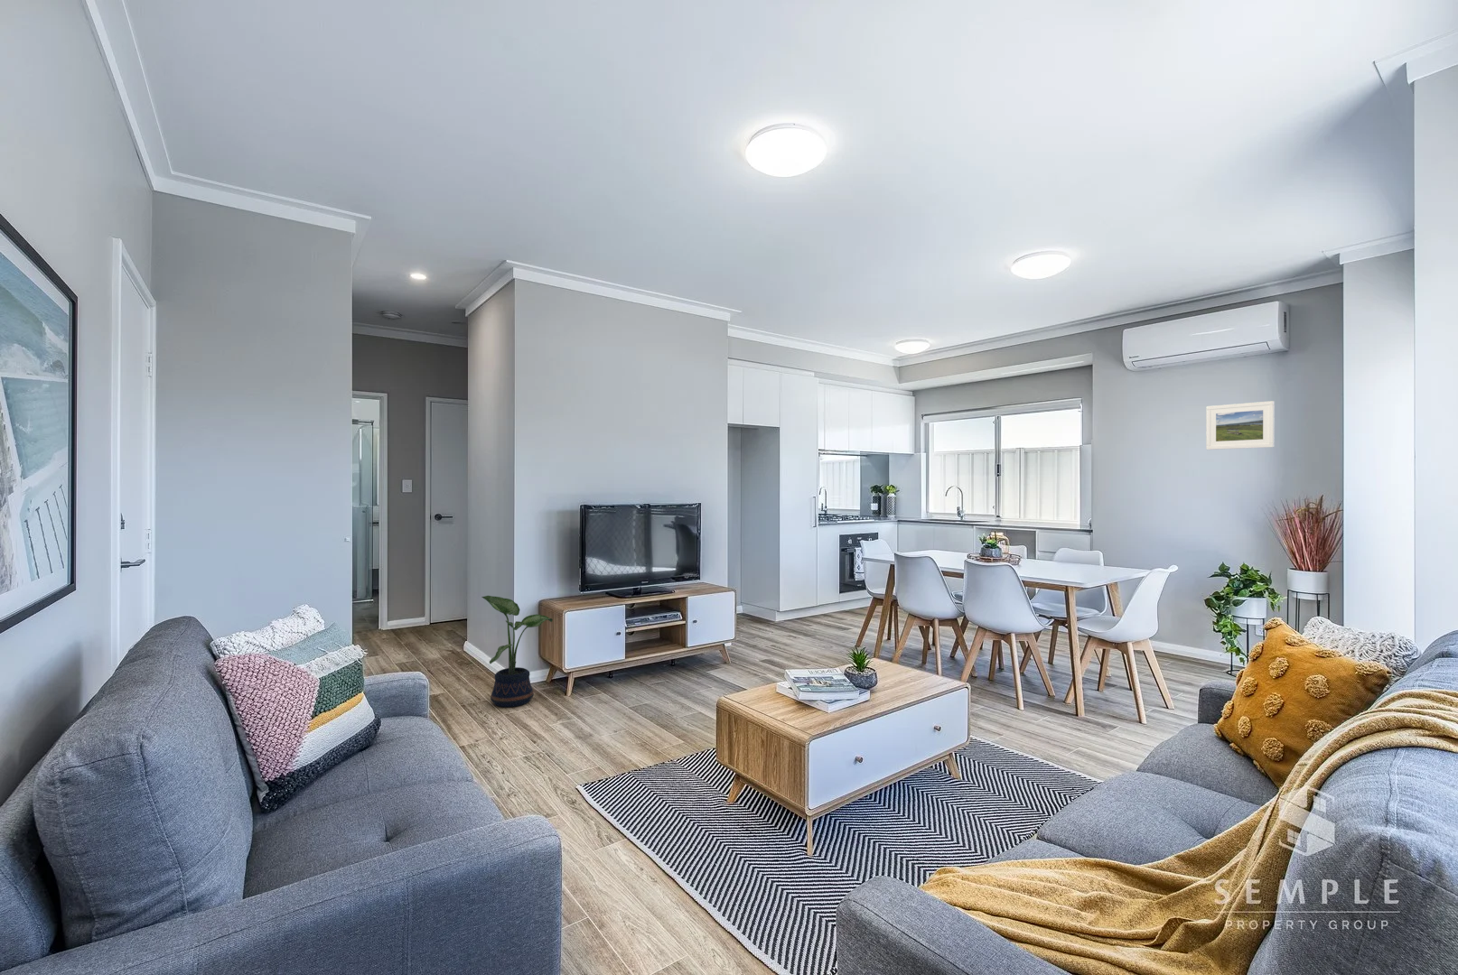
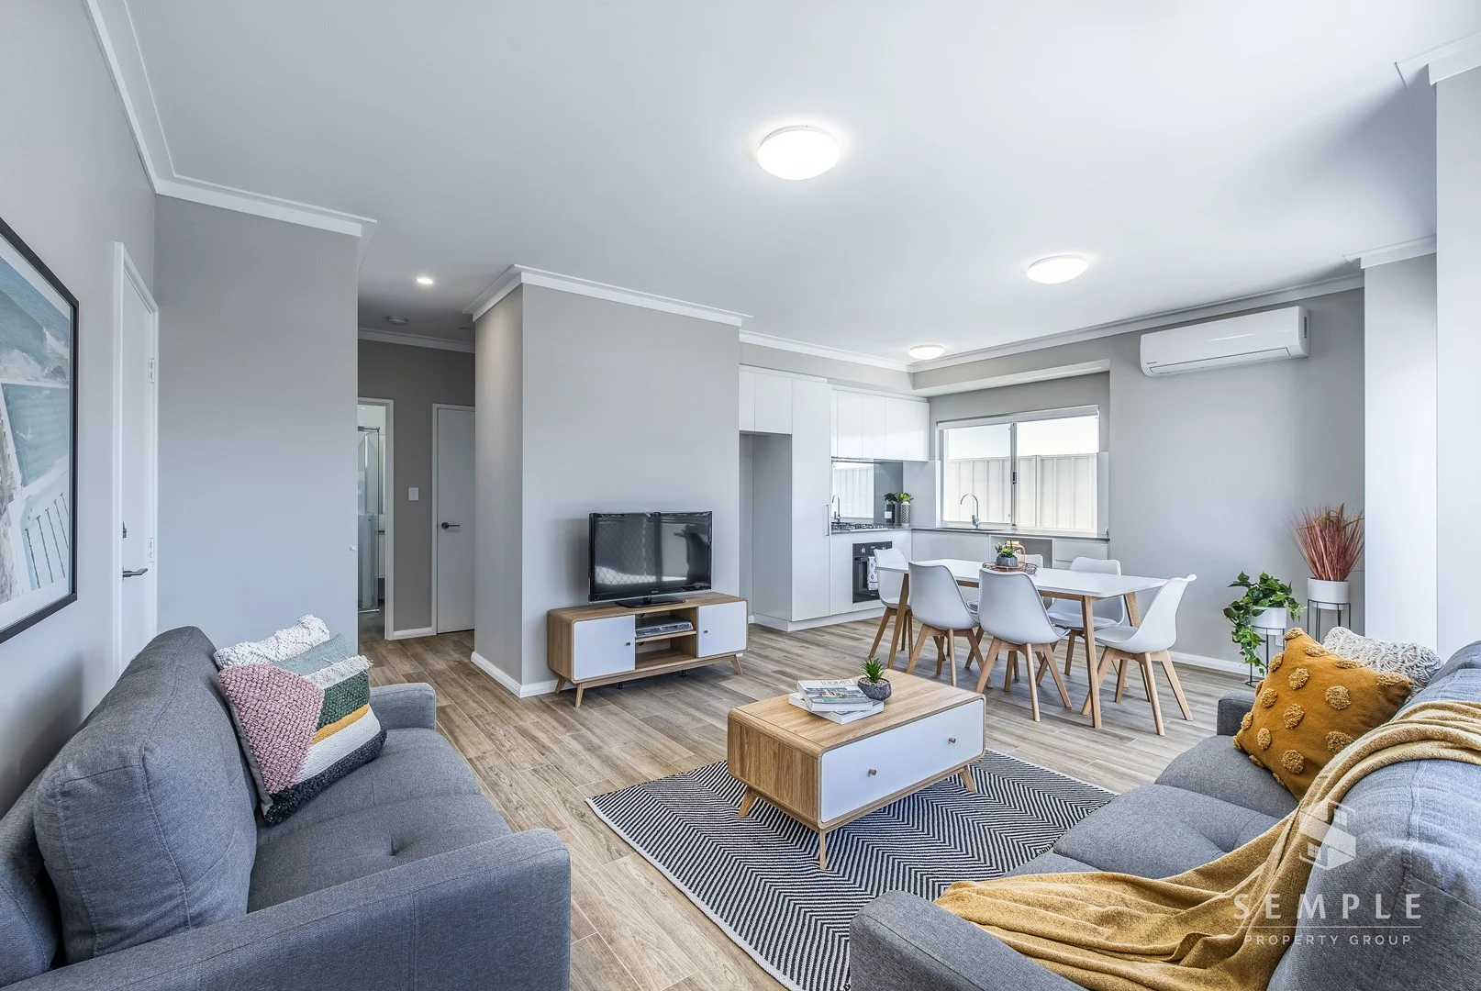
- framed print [1205,400,1275,451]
- potted plant [480,595,554,707]
